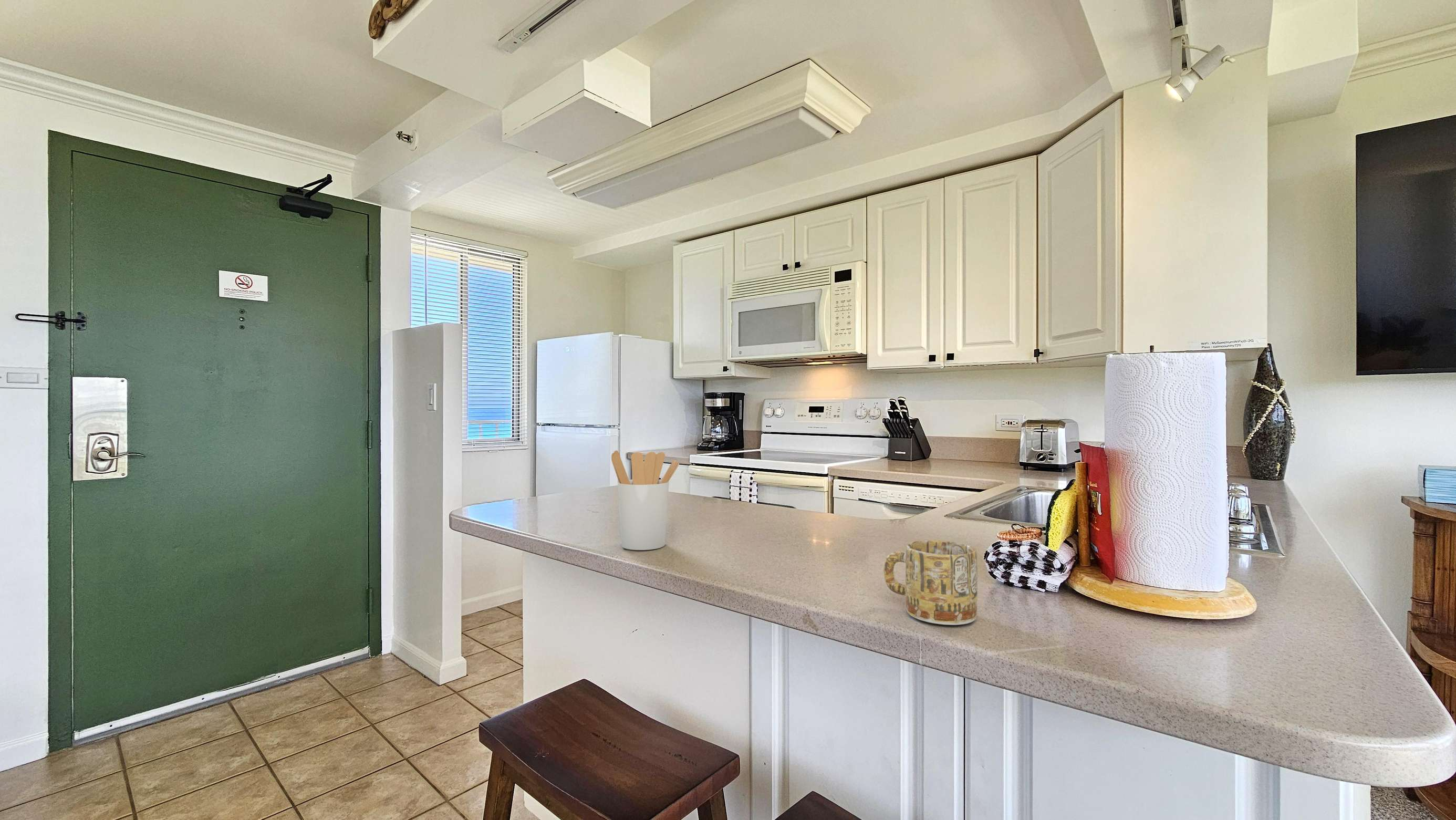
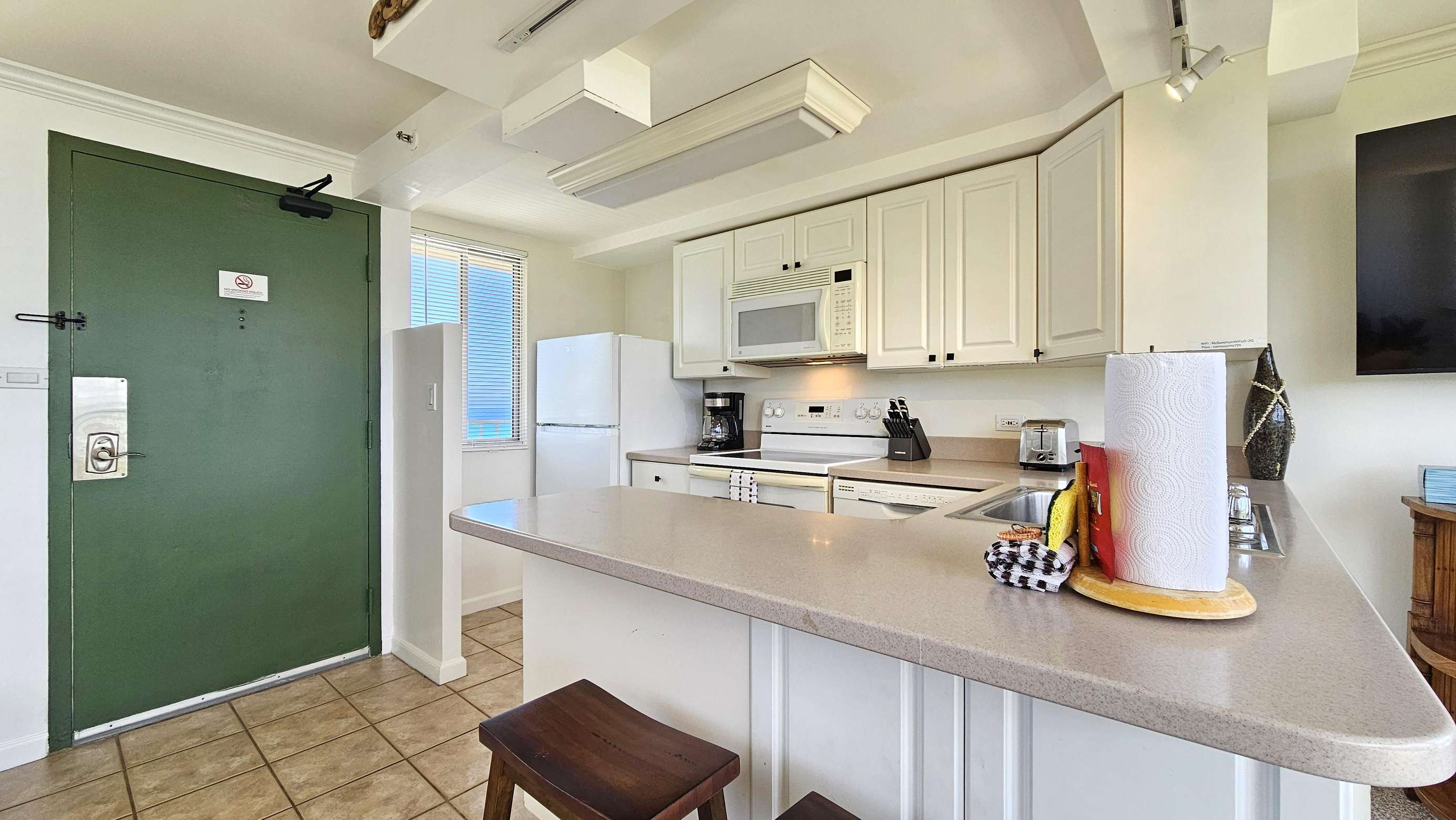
- utensil holder [611,450,680,551]
- mug [883,540,978,626]
